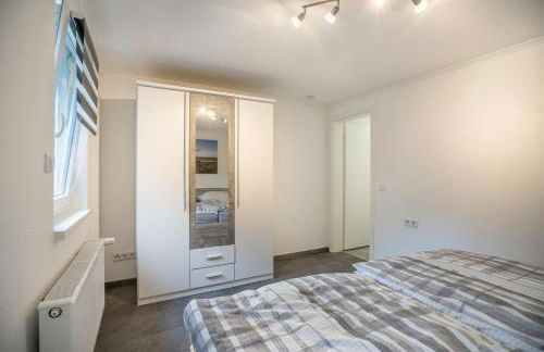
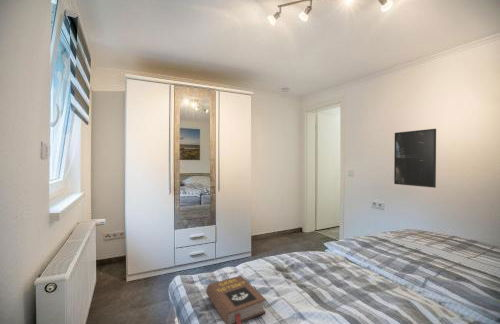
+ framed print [393,128,437,189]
+ book [205,274,267,324]
